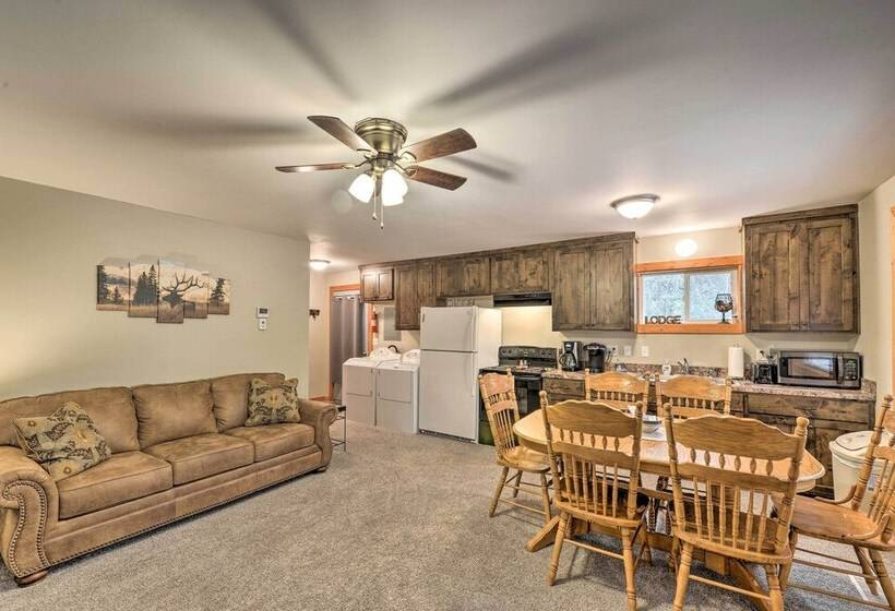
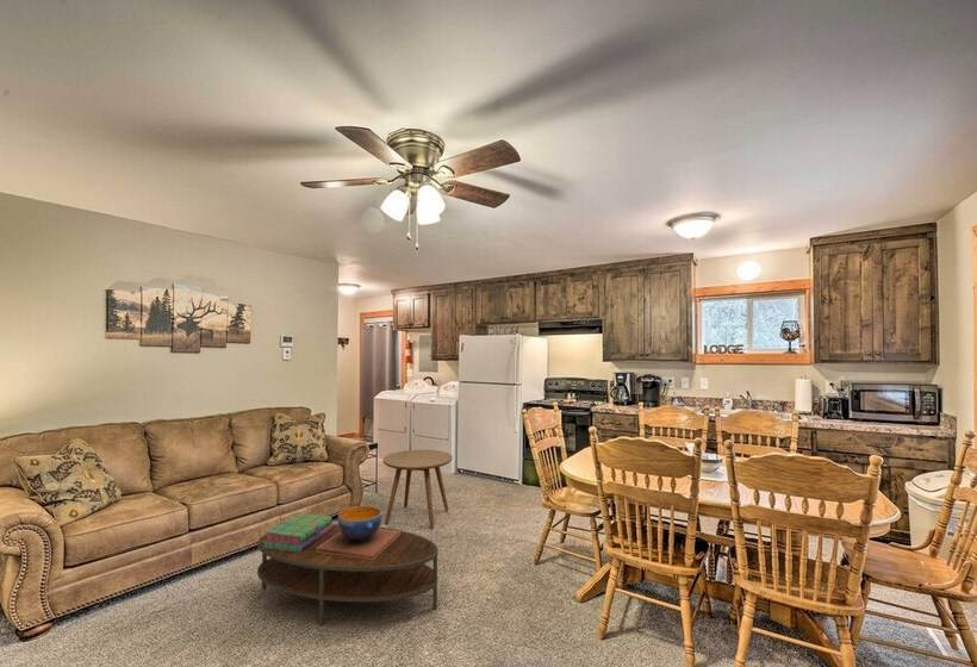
+ side table [381,449,454,530]
+ stack of books [262,512,334,553]
+ decorative bowl [317,505,402,560]
+ coffee table [256,523,440,628]
